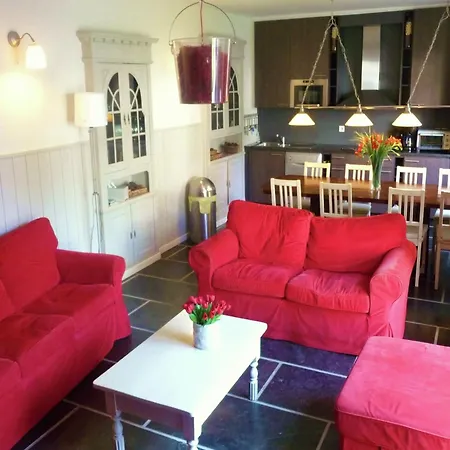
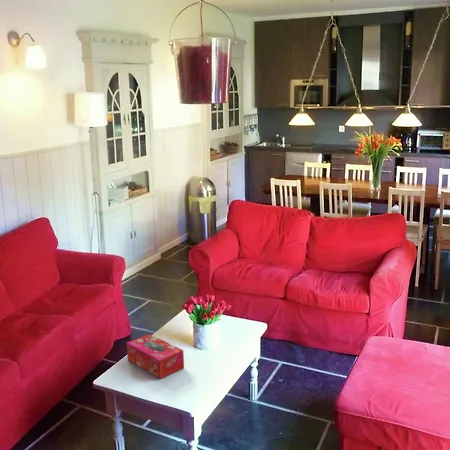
+ tissue box [126,333,185,380]
